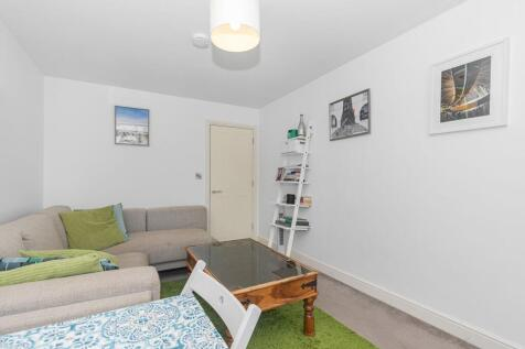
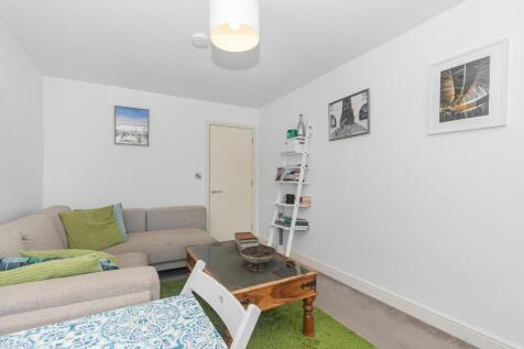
+ decorative bowl [239,244,277,273]
+ book stack [233,231,260,255]
